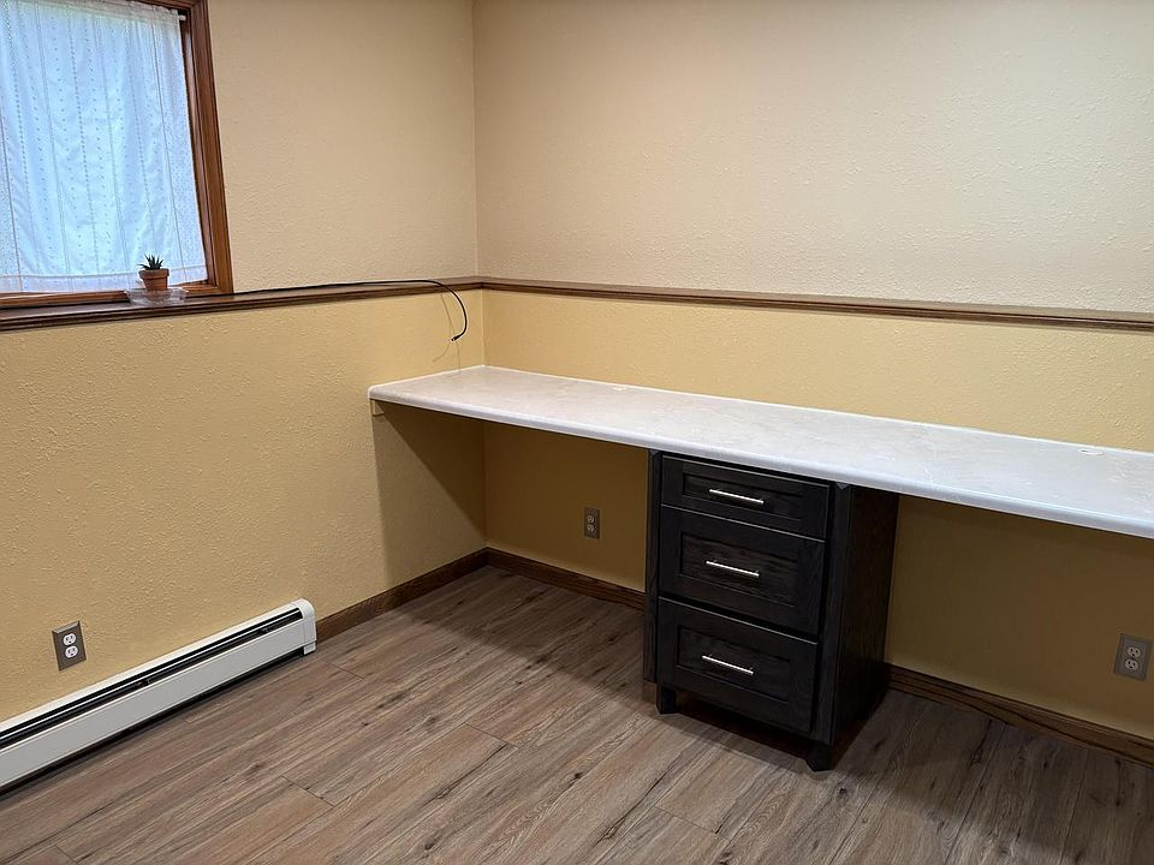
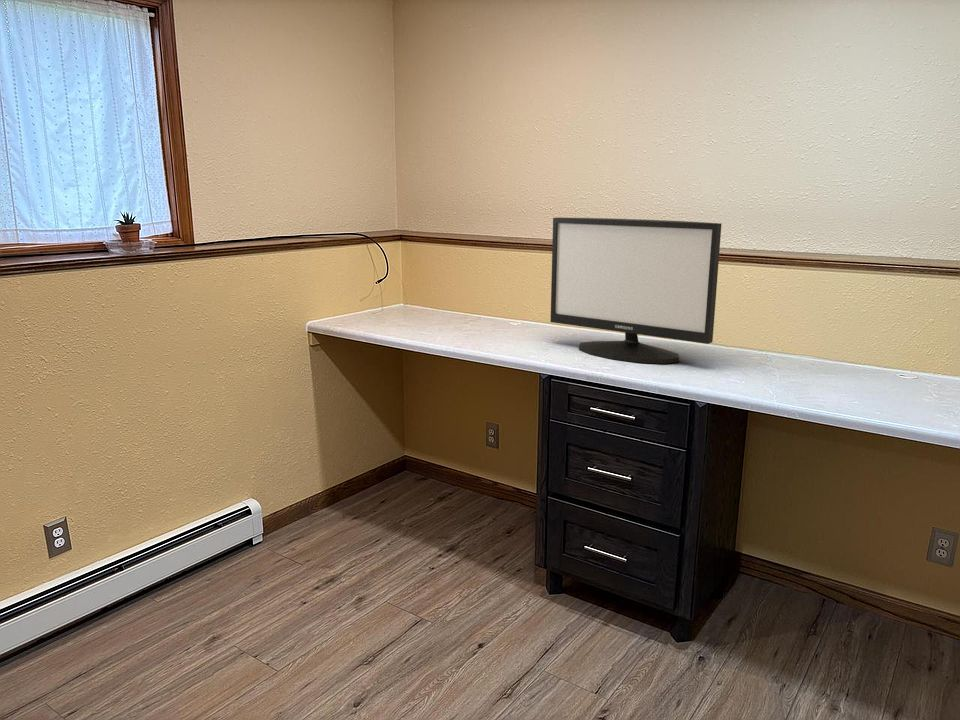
+ monitor [549,217,722,365]
